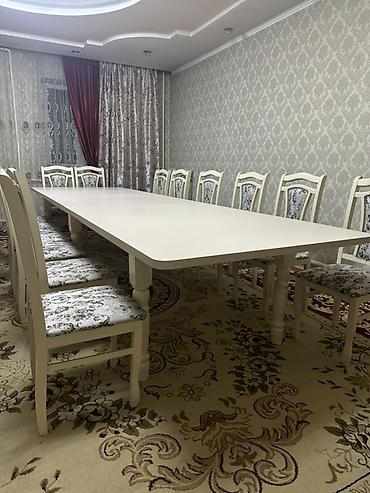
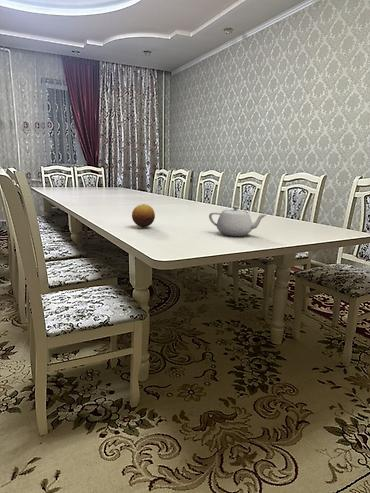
+ teapot [208,205,267,237]
+ fruit [131,203,156,228]
